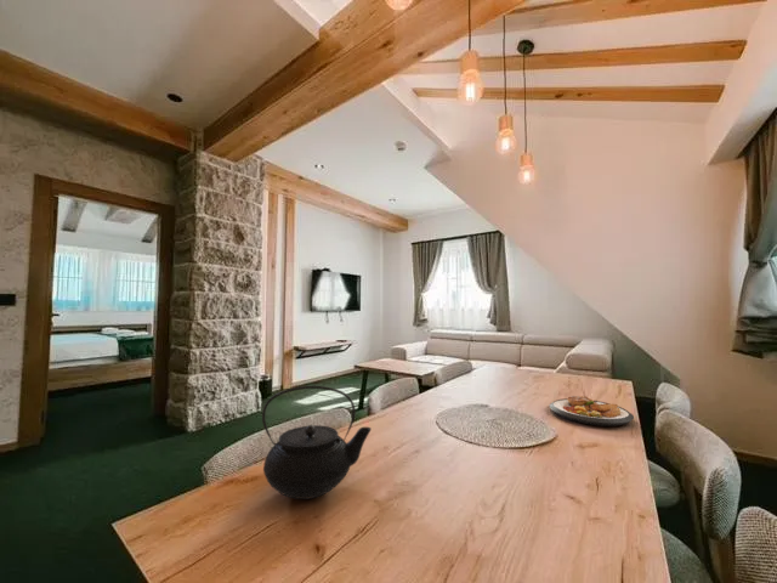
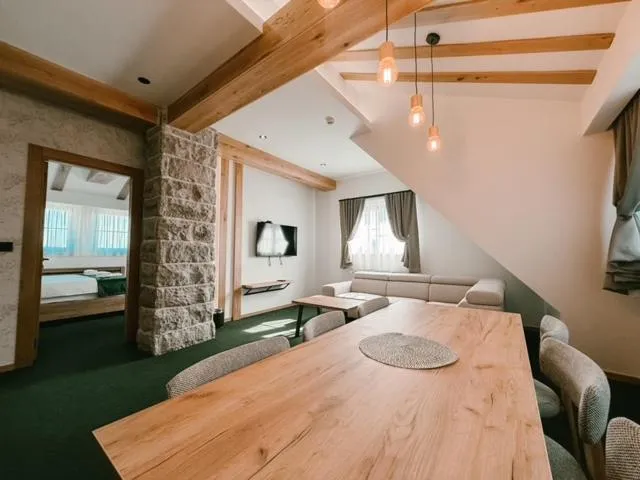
- teapot [261,385,373,500]
- plate [549,395,635,428]
